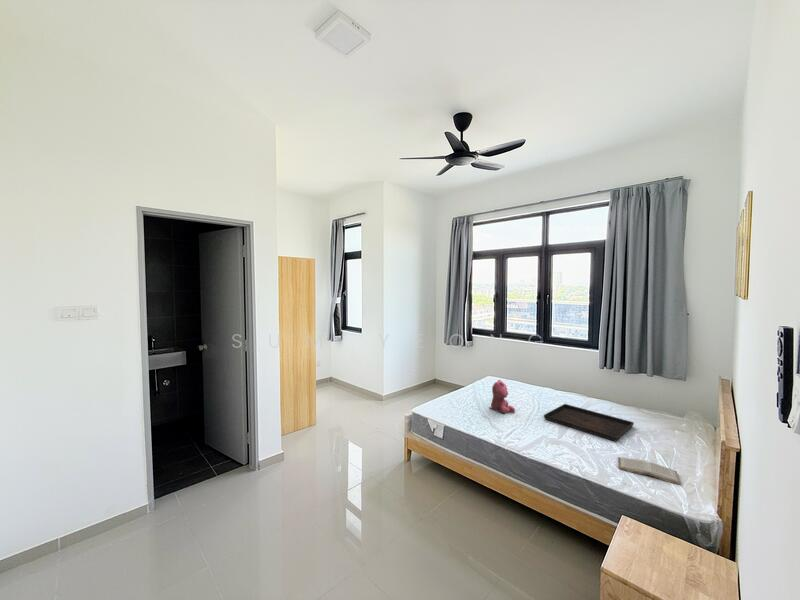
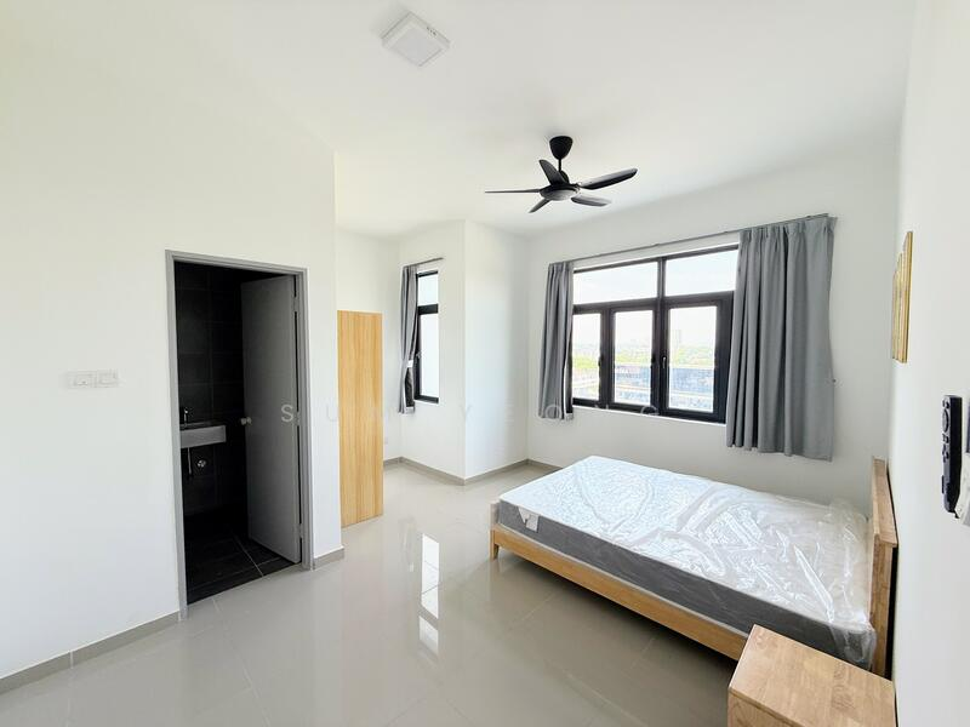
- book [618,456,682,486]
- serving tray [543,403,635,442]
- teddy bear [488,379,516,415]
